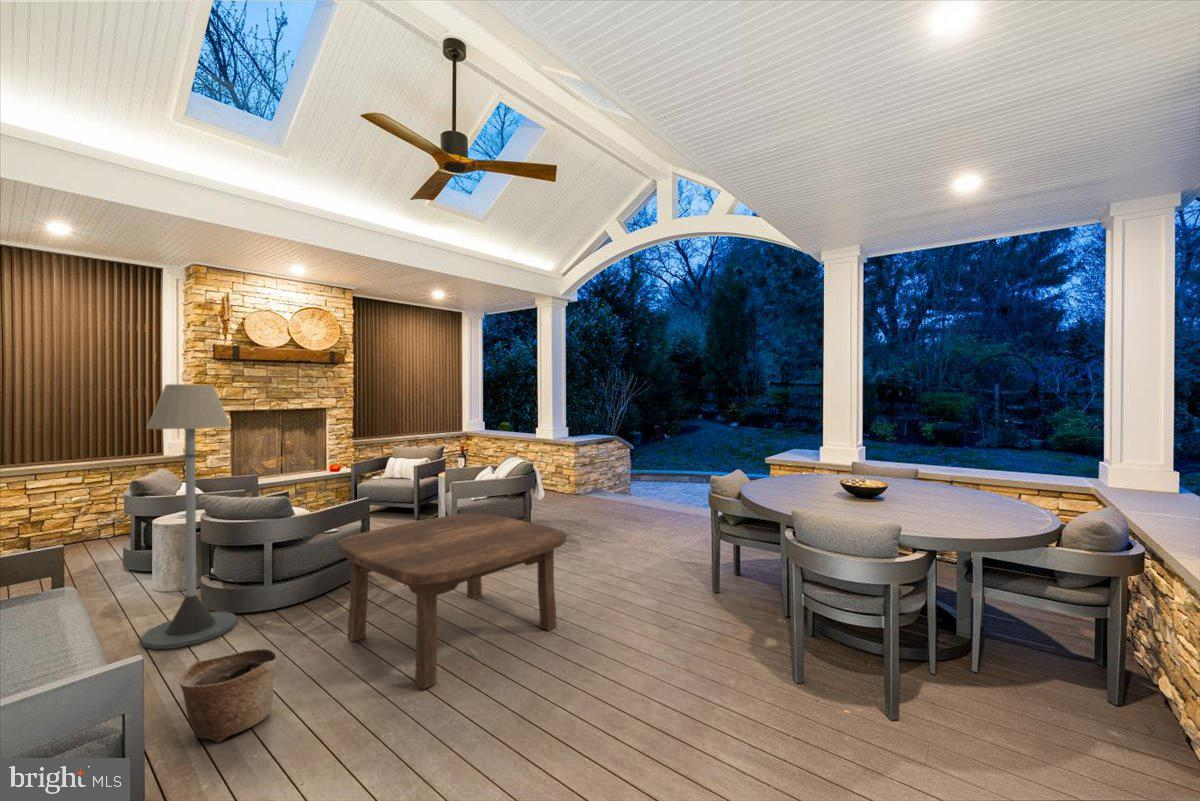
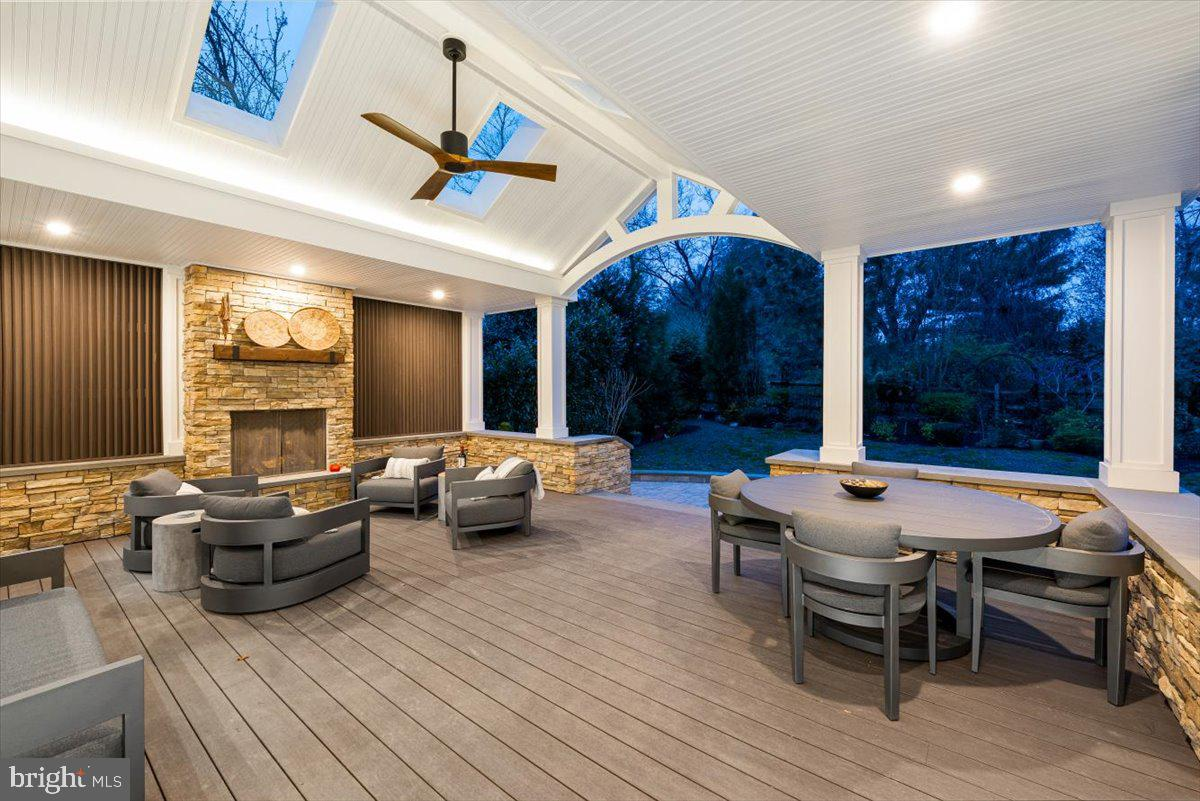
- basket [178,648,278,744]
- coffee table [336,512,568,690]
- floor lamp [140,383,238,650]
